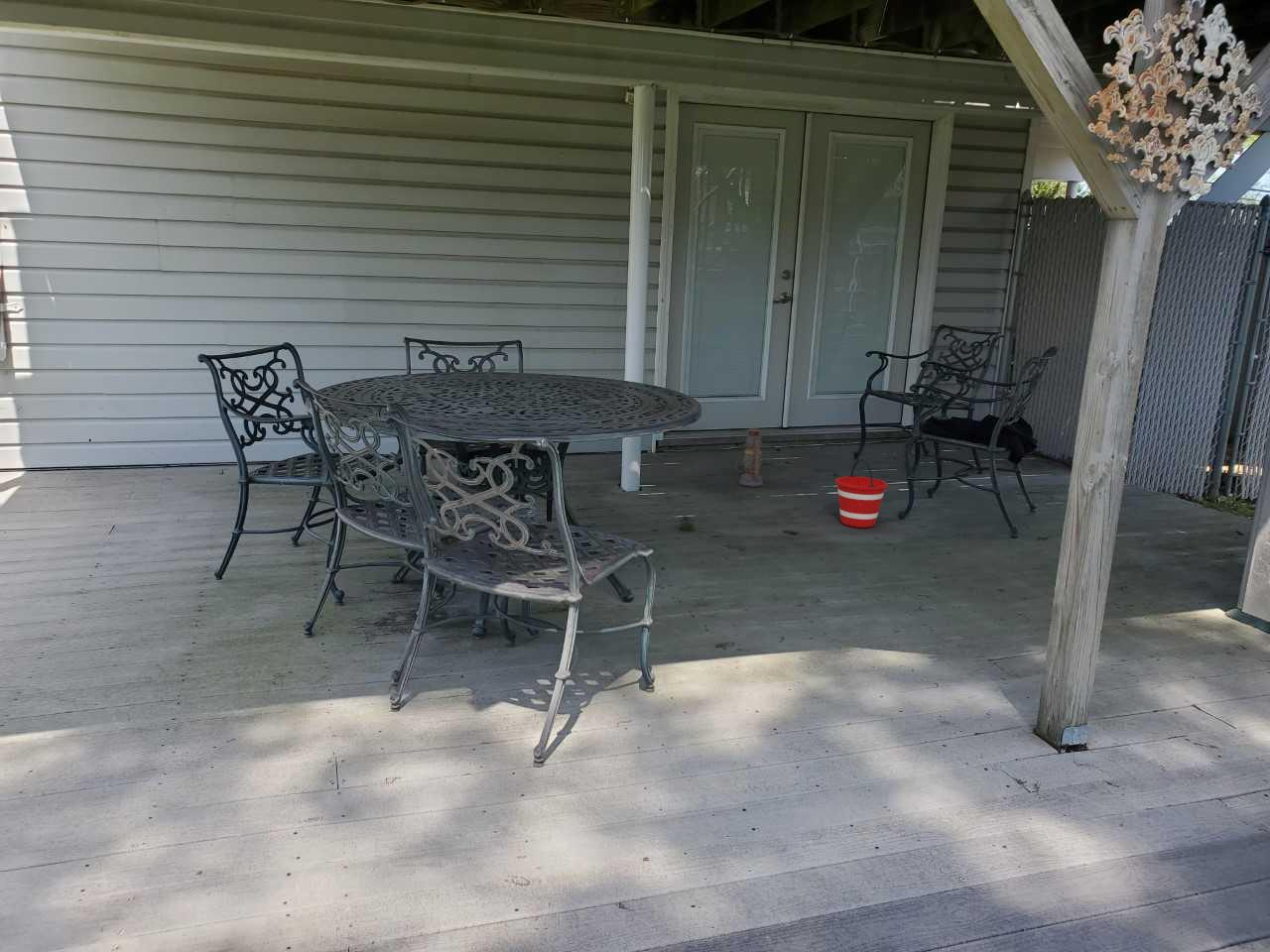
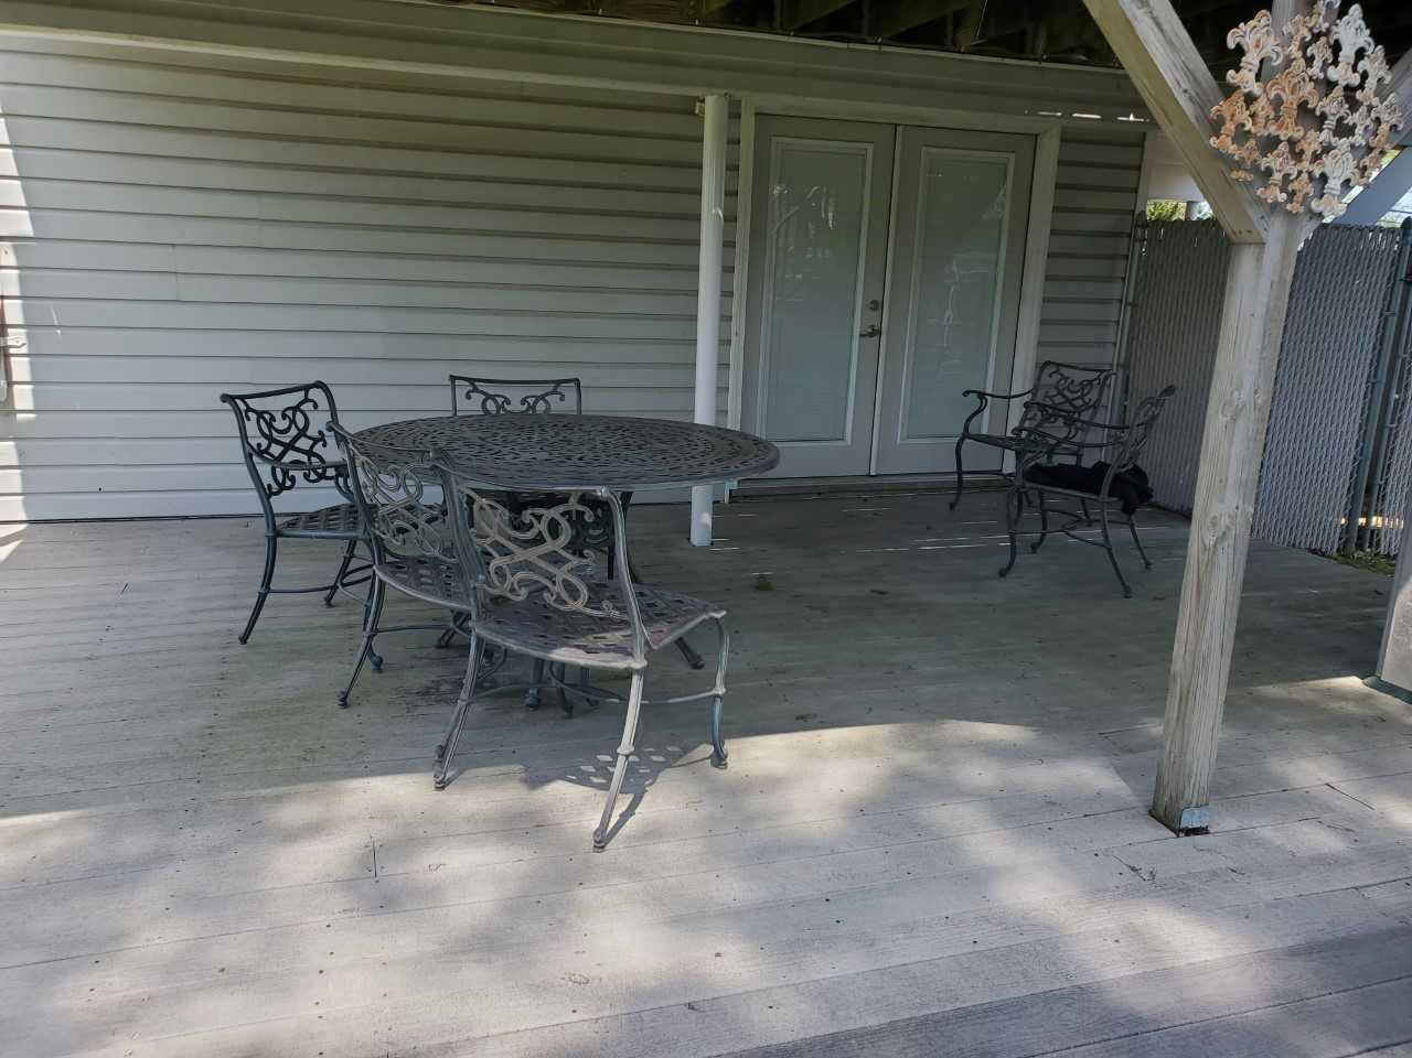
- bucket [834,459,889,529]
- lantern [734,426,764,488]
